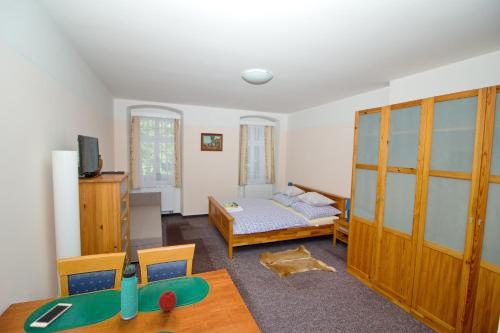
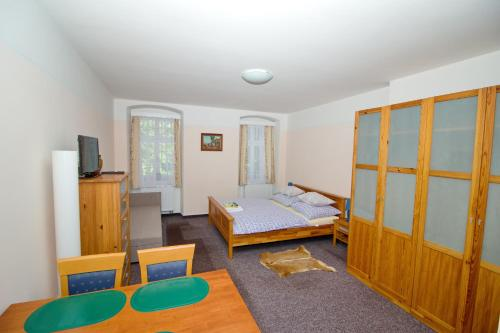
- fruit [157,290,178,312]
- thermos bottle [120,263,139,321]
- cell phone [29,303,73,328]
